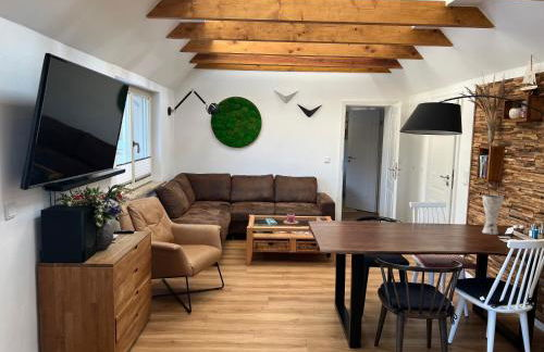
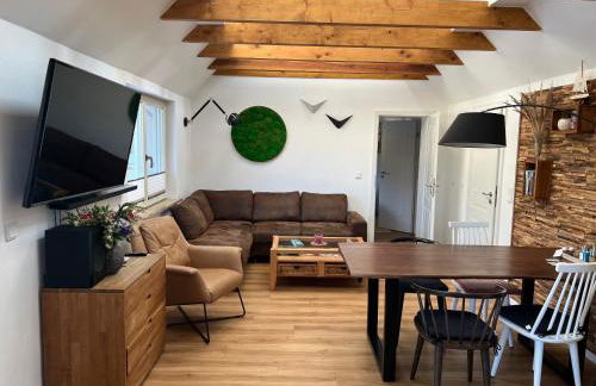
- vase [481,193,505,236]
